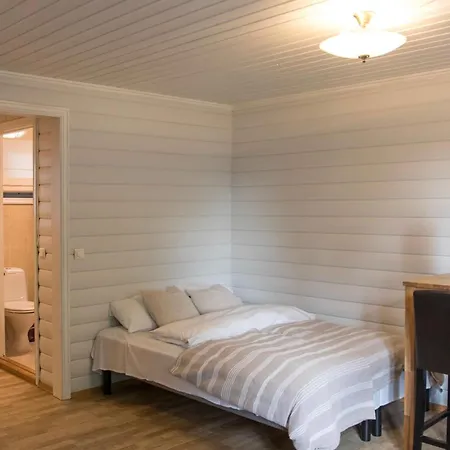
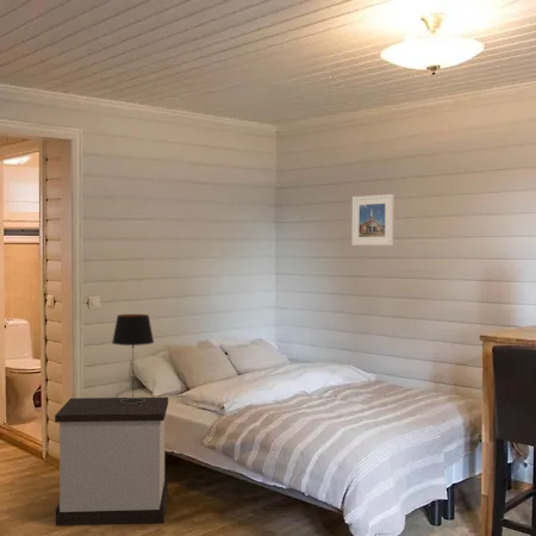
+ nightstand [54,397,169,526]
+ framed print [350,193,395,247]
+ table lamp [111,313,155,404]
